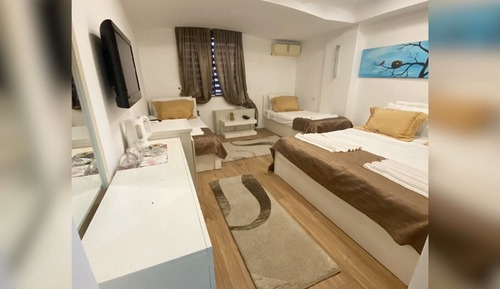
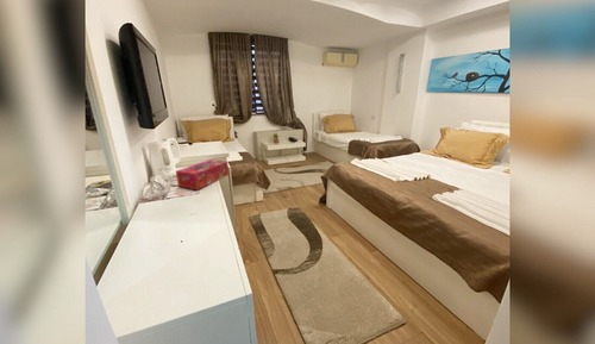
+ tissue box [175,158,230,190]
